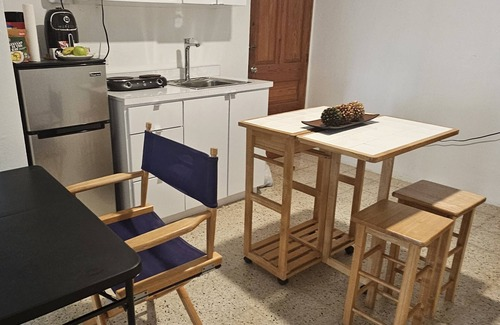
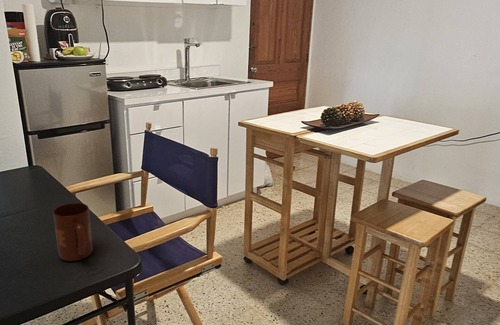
+ mug [52,202,94,262]
